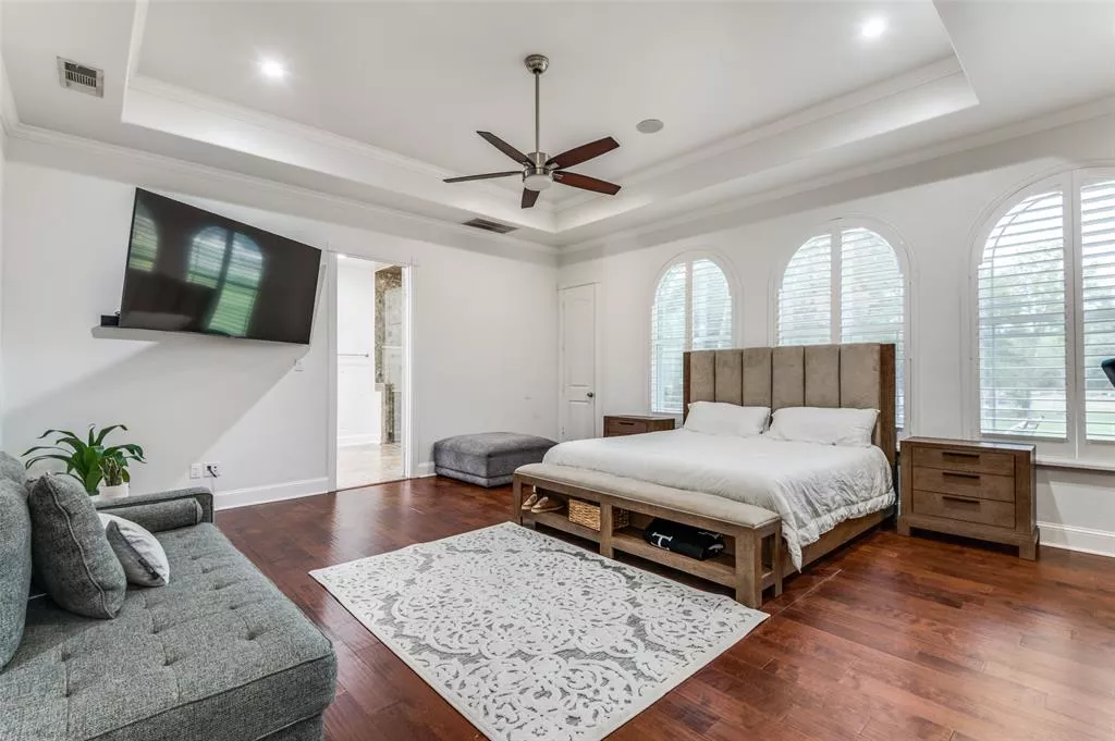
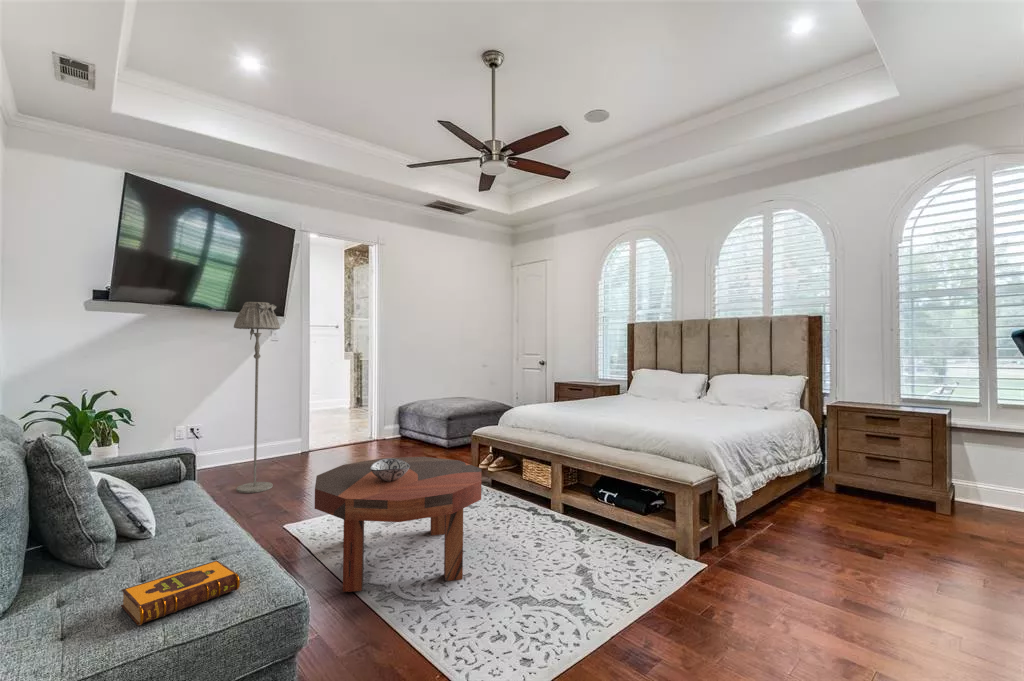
+ floor lamp [233,301,281,494]
+ coffee table [314,456,482,593]
+ hardback book [120,560,241,626]
+ decorative bowl [370,457,410,481]
